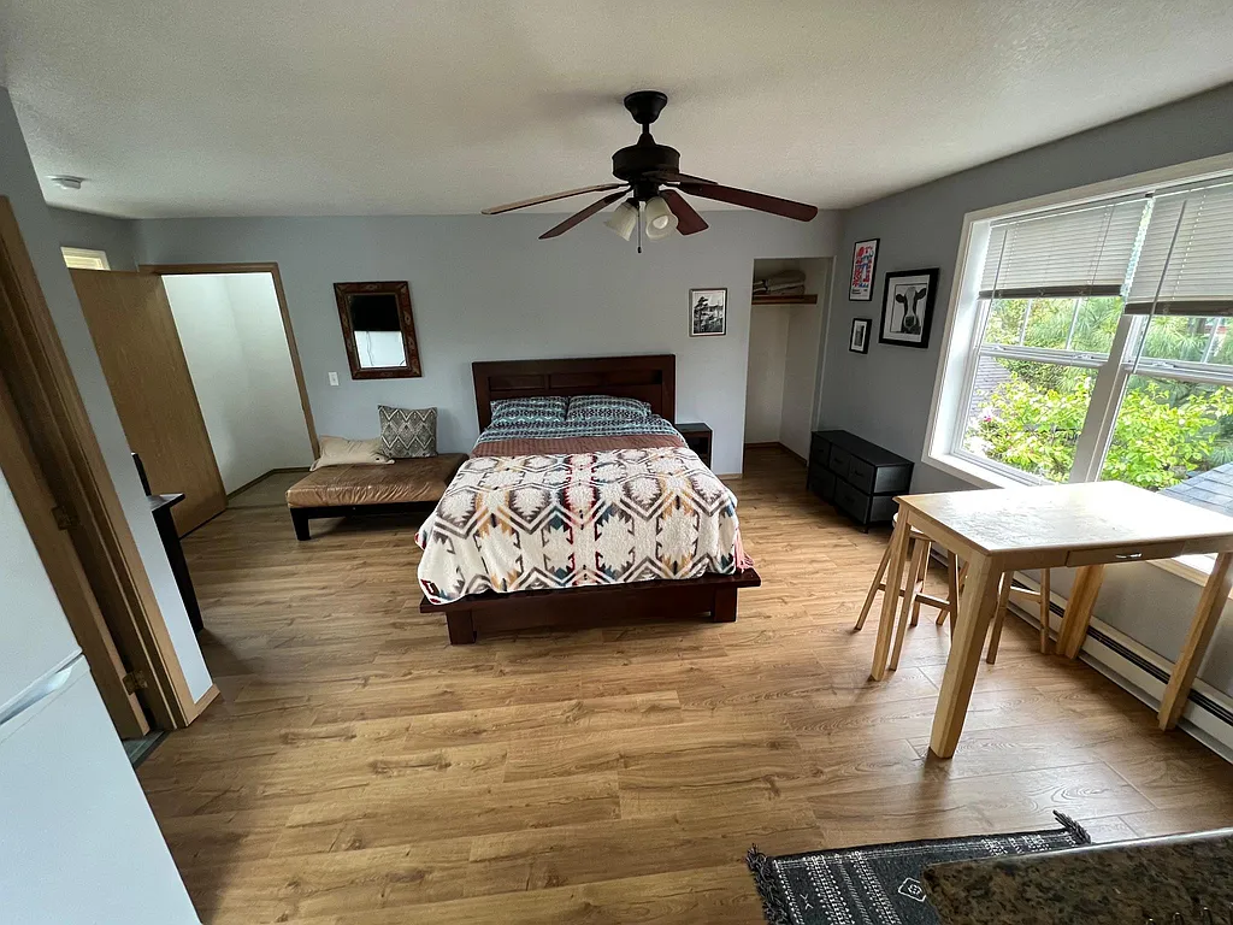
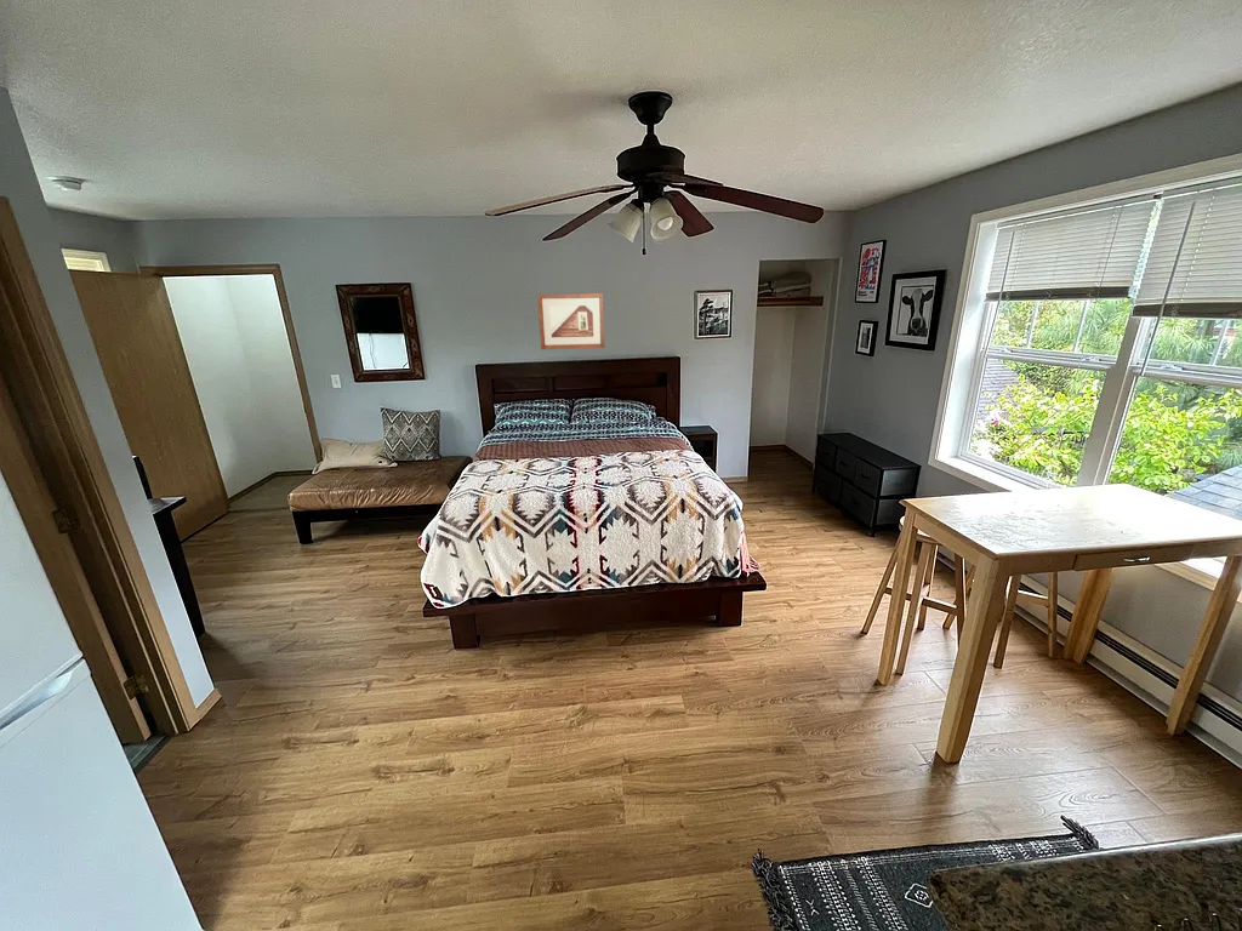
+ picture frame [536,292,606,350]
